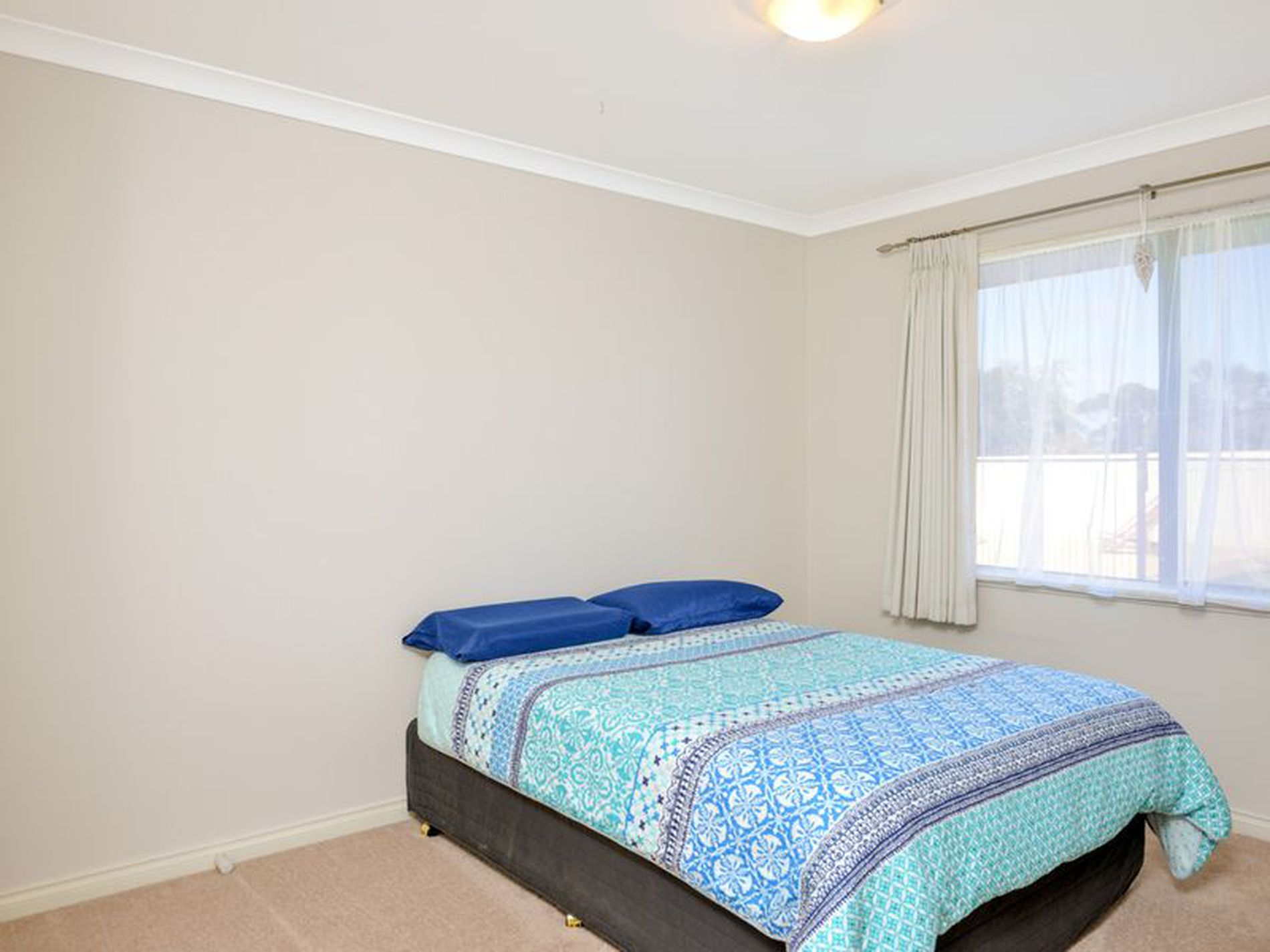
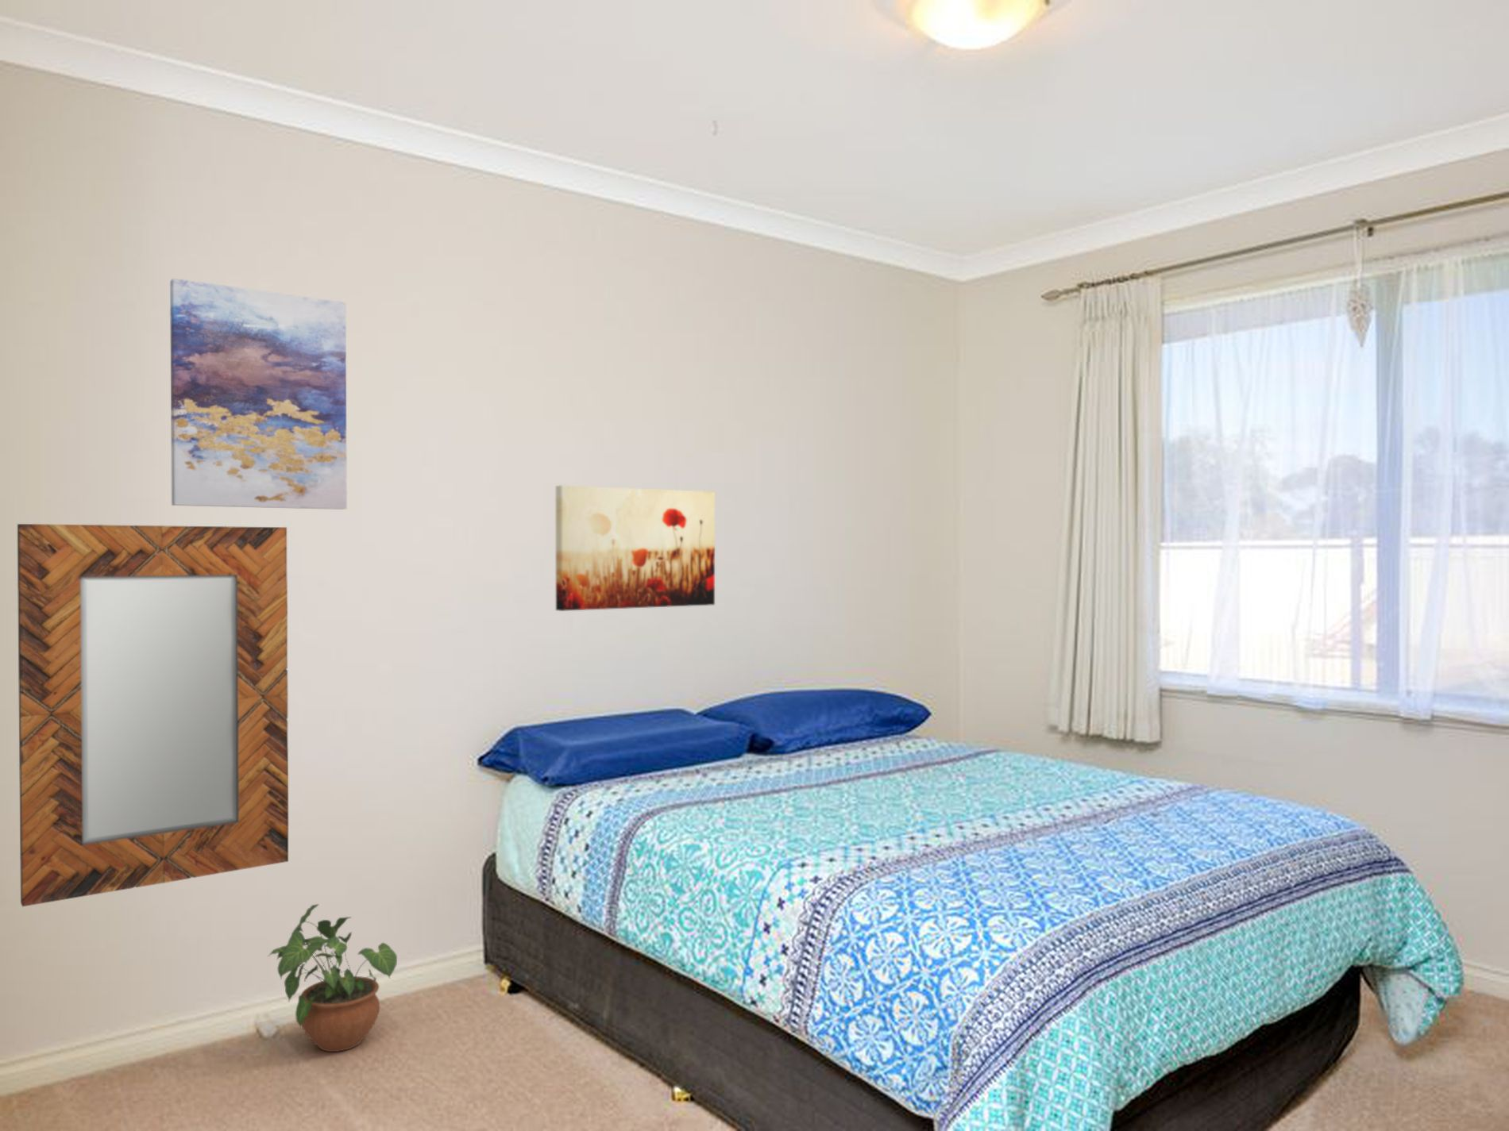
+ potted plant [267,903,398,1053]
+ wall art [555,485,715,612]
+ wall art [169,278,348,511]
+ home mirror [17,523,289,908]
